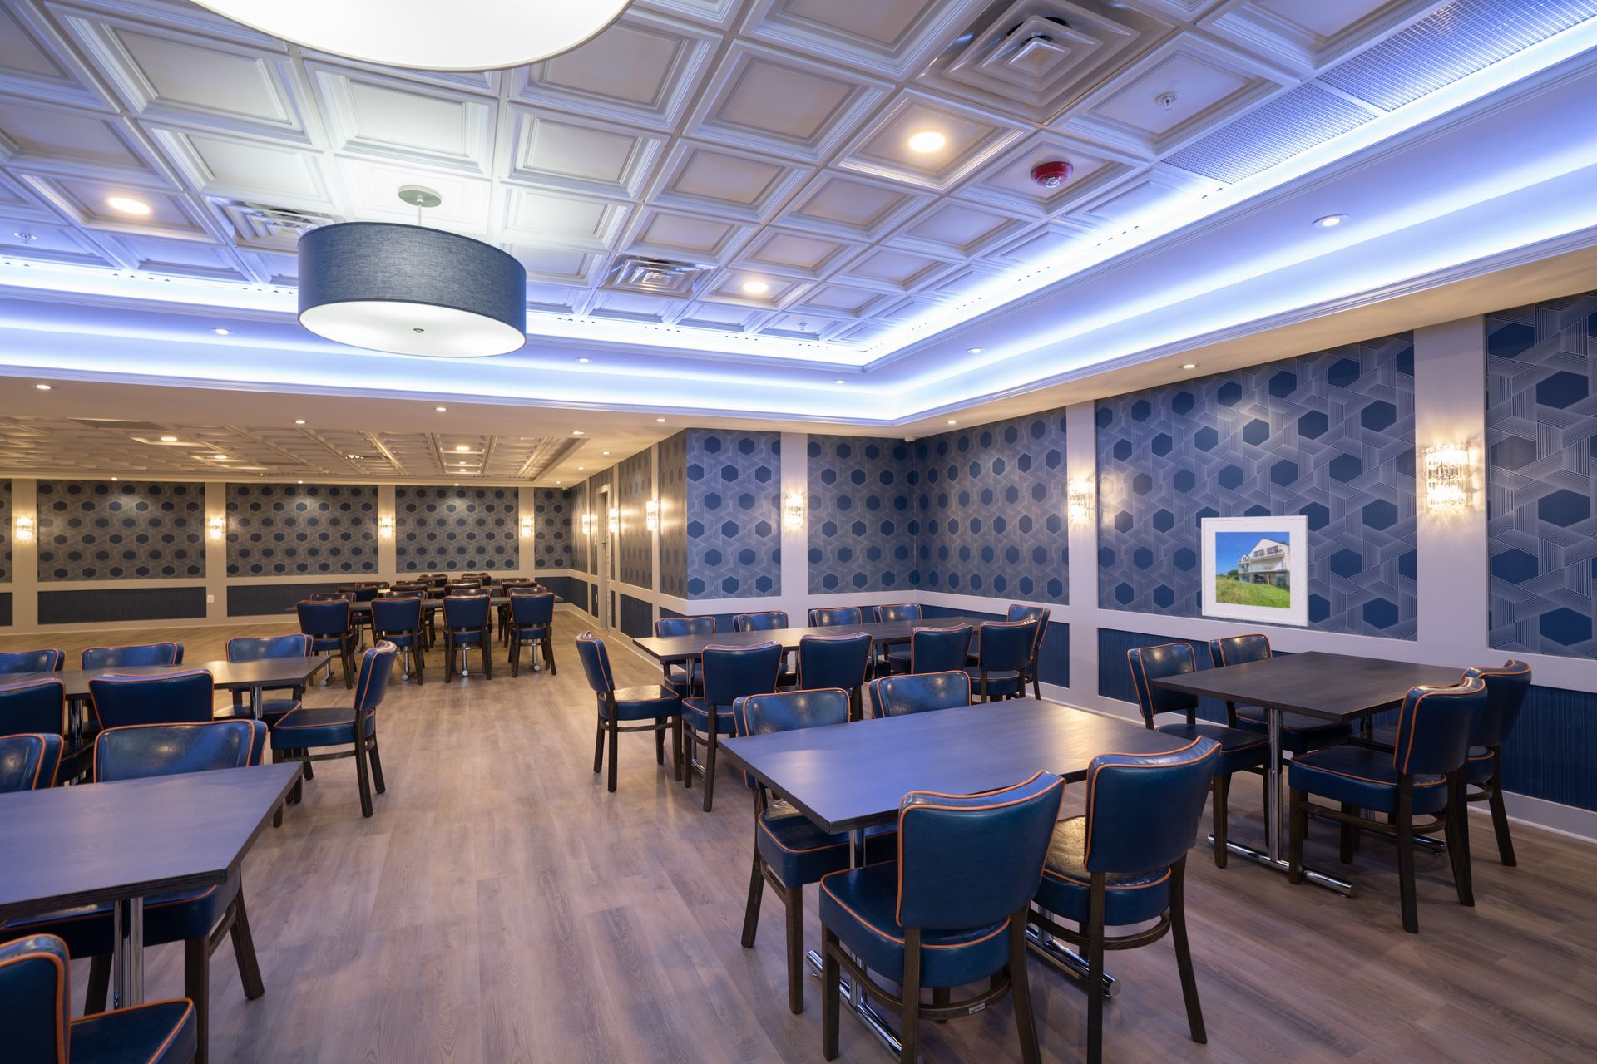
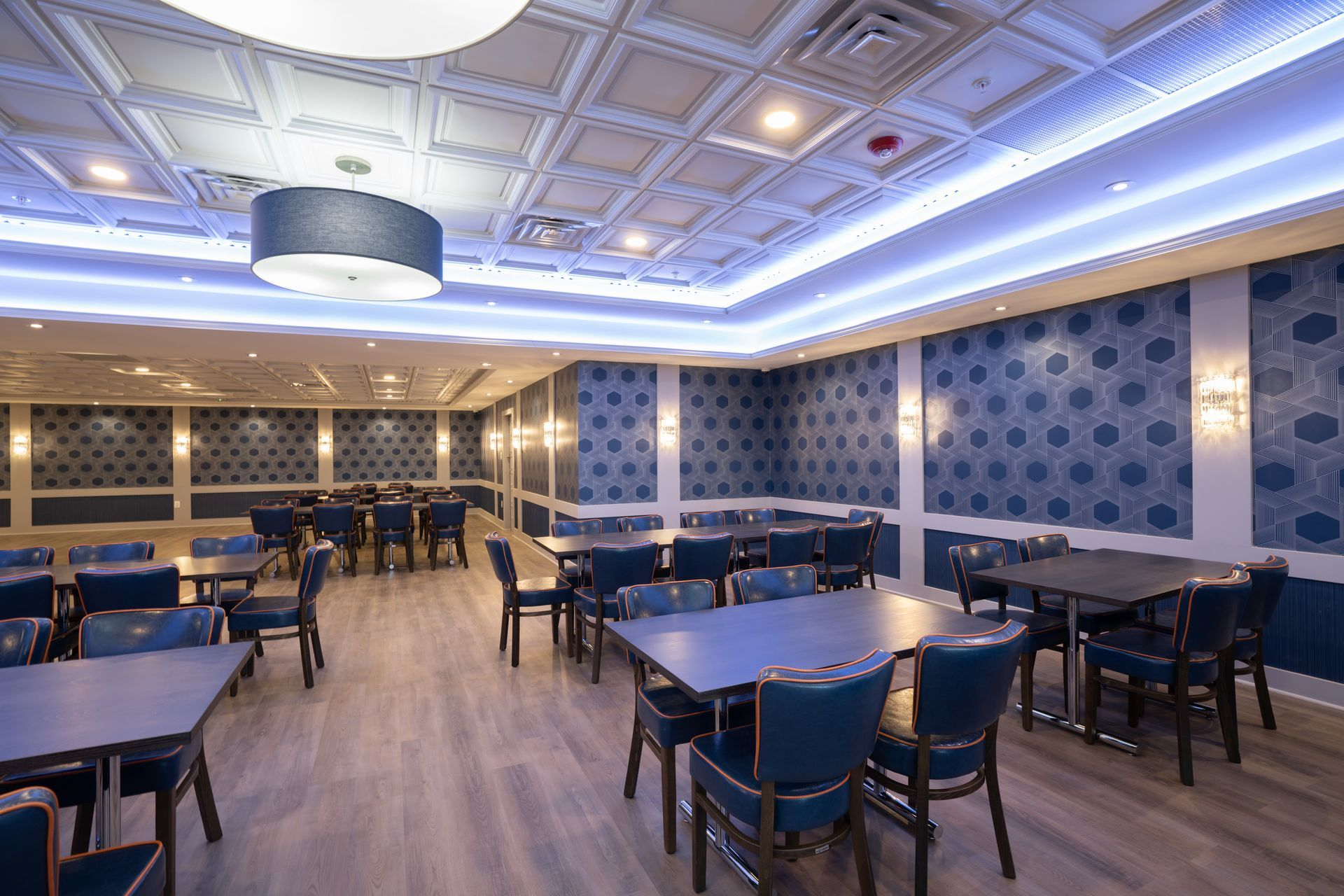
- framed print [1200,514,1309,627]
